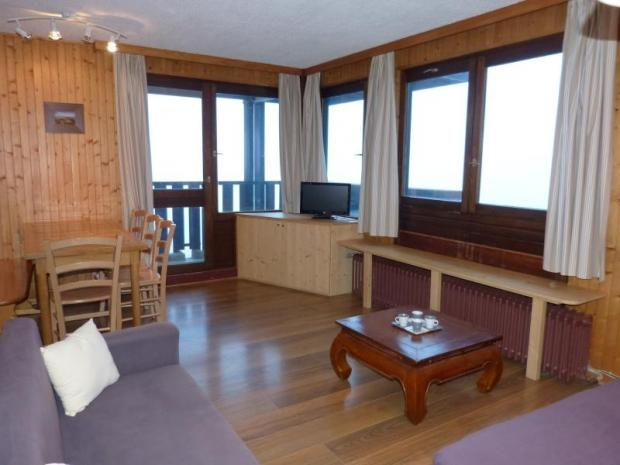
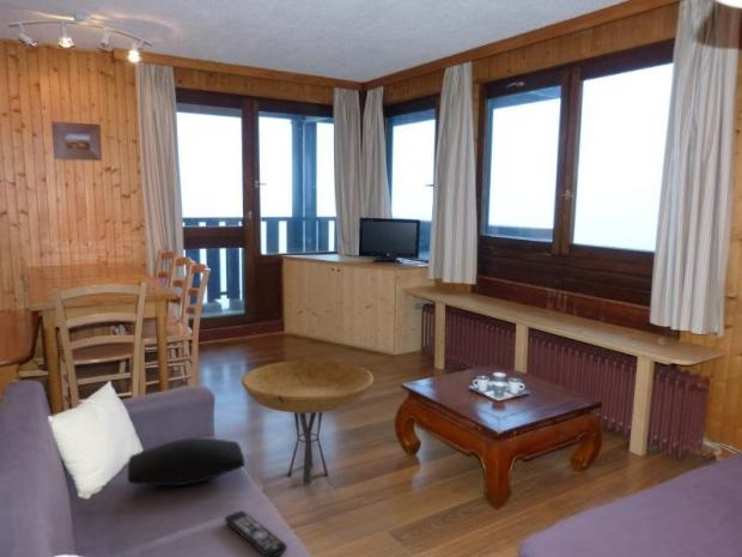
+ cushion [127,437,245,486]
+ side table [239,359,375,484]
+ remote control [224,509,288,557]
